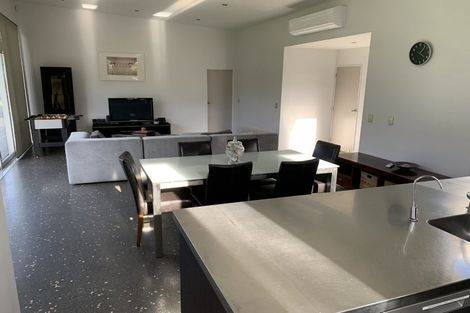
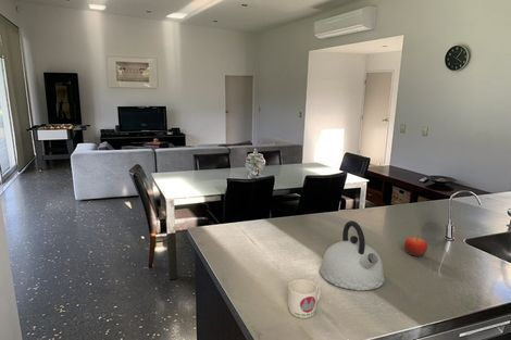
+ mug [287,278,322,319]
+ kettle [319,219,386,291]
+ fruit [403,235,428,257]
